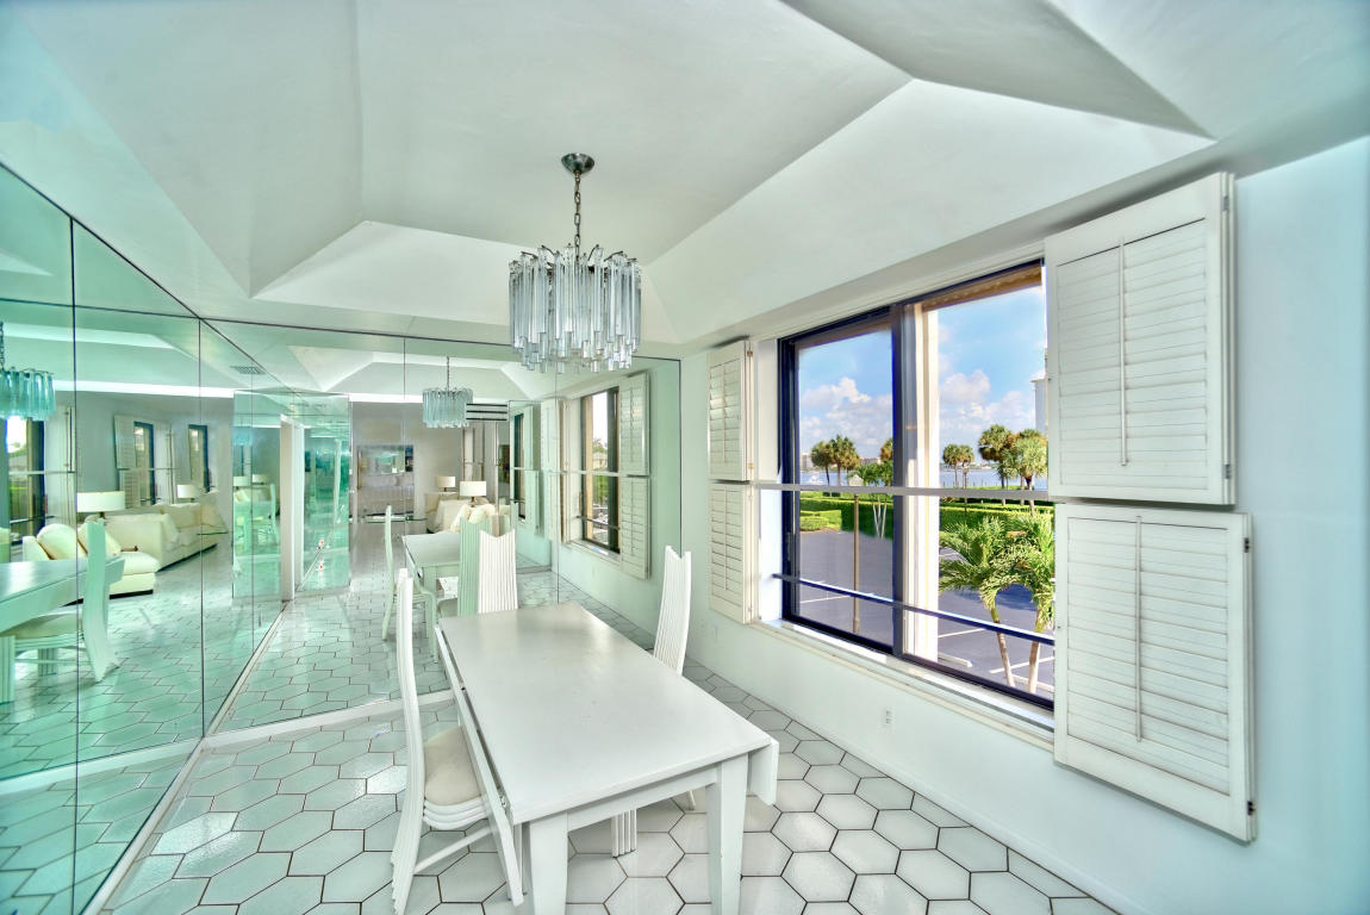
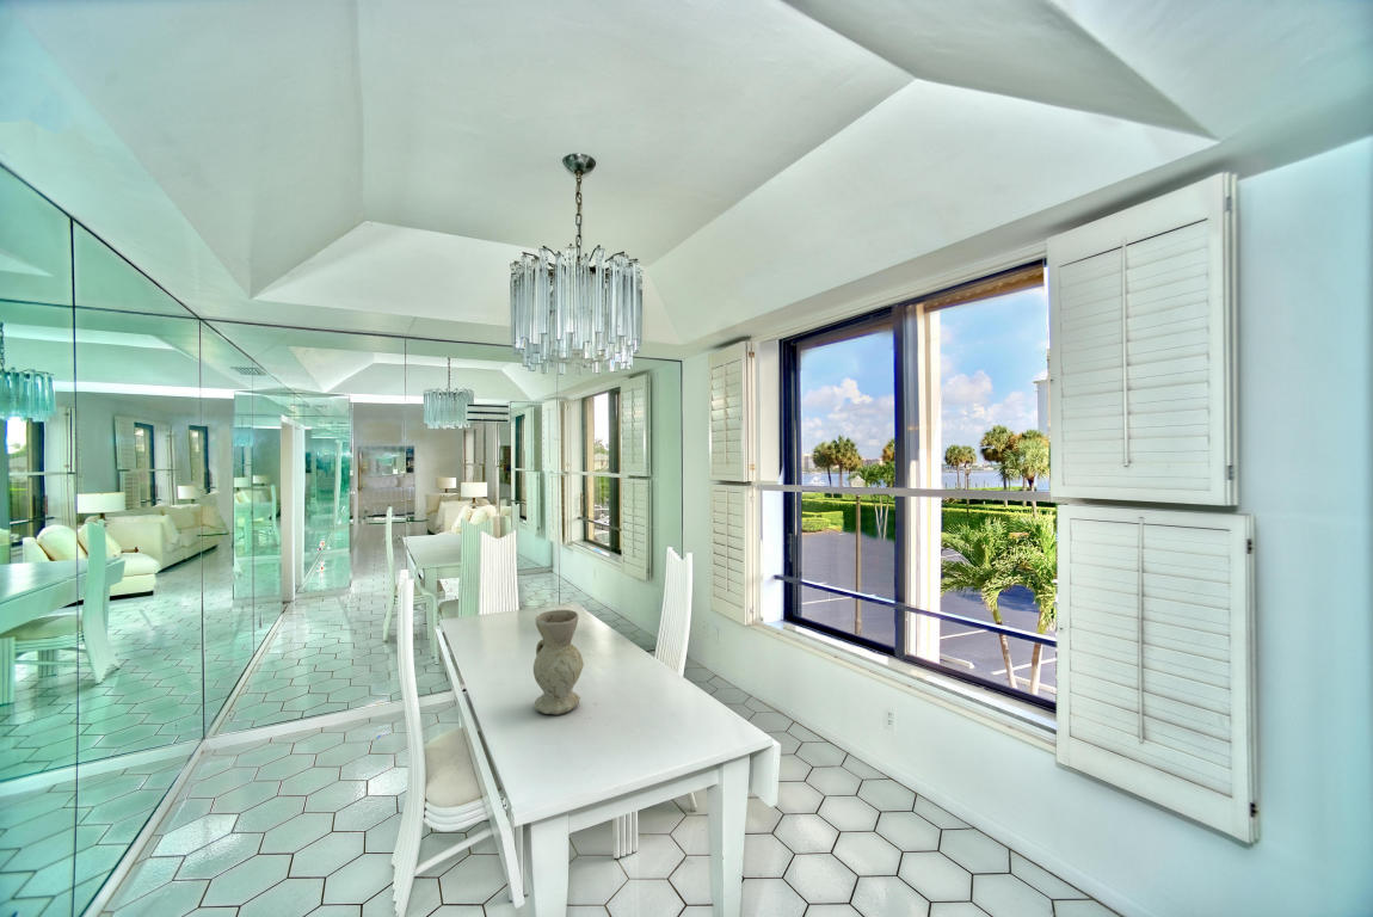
+ vase [532,609,585,715]
